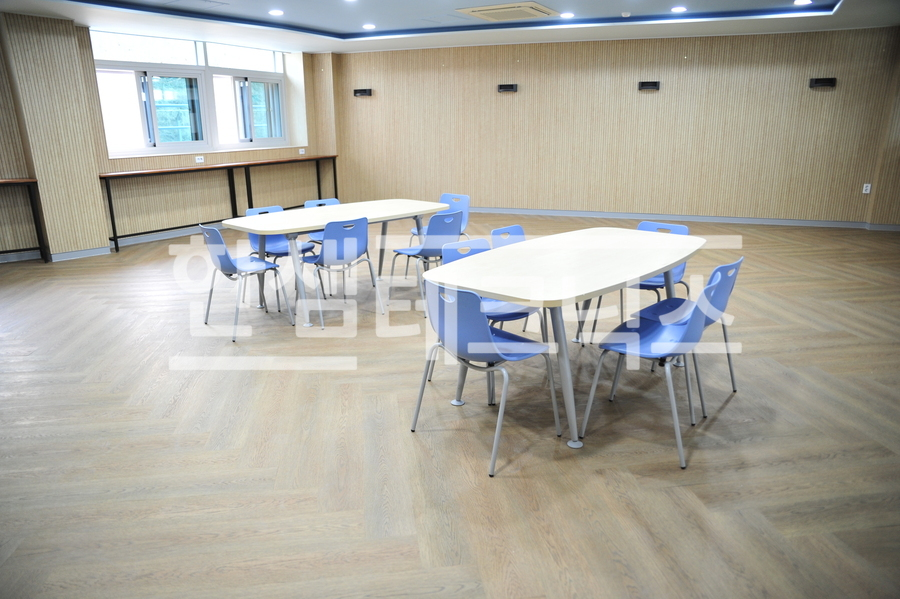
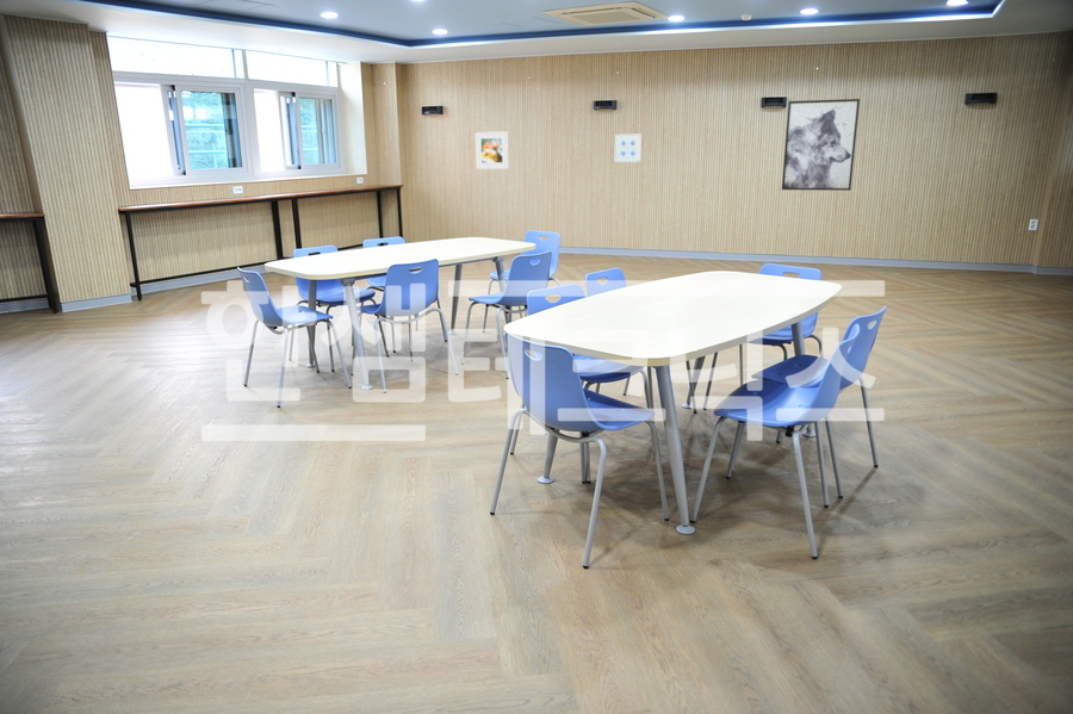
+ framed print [475,130,510,170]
+ wall art [781,98,861,192]
+ wall art [614,134,643,163]
